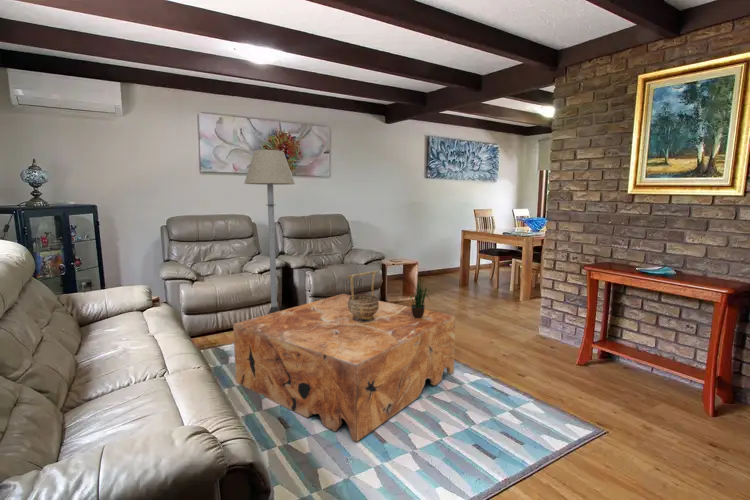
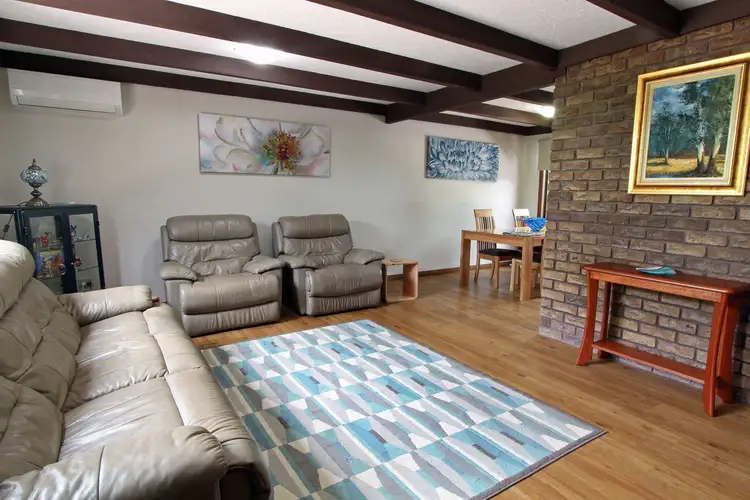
- coffee table [232,293,456,443]
- decorative bowl [346,270,379,322]
- potted plant [407,273,431,318]
- floor lamp [243,149,296,315]
